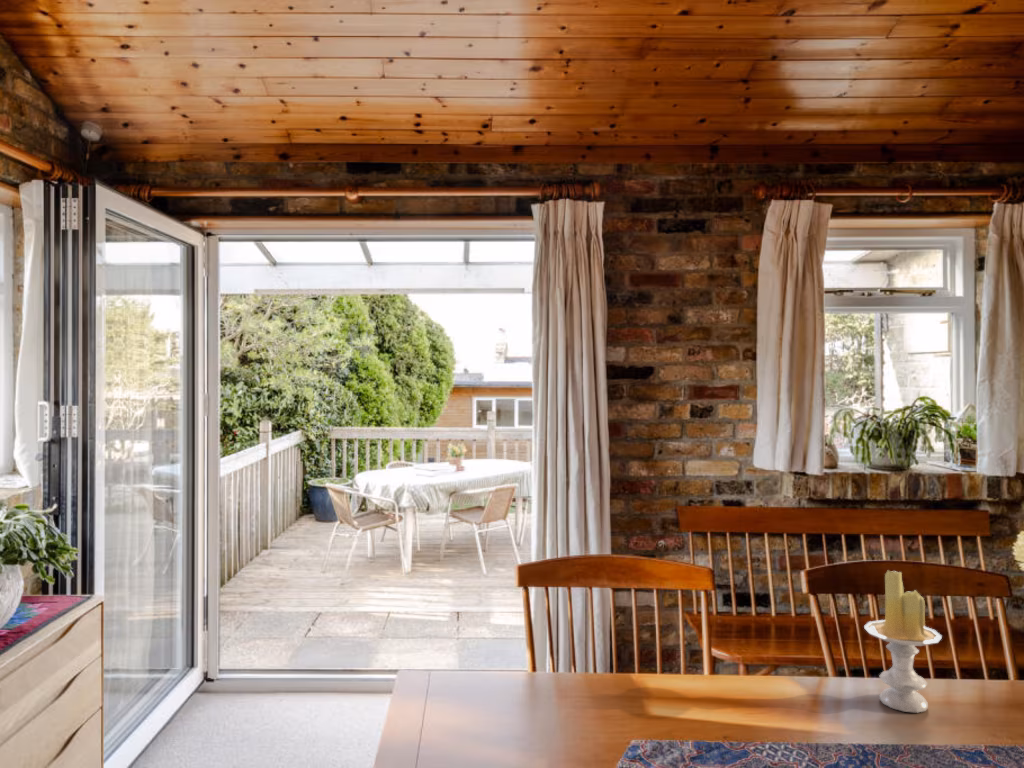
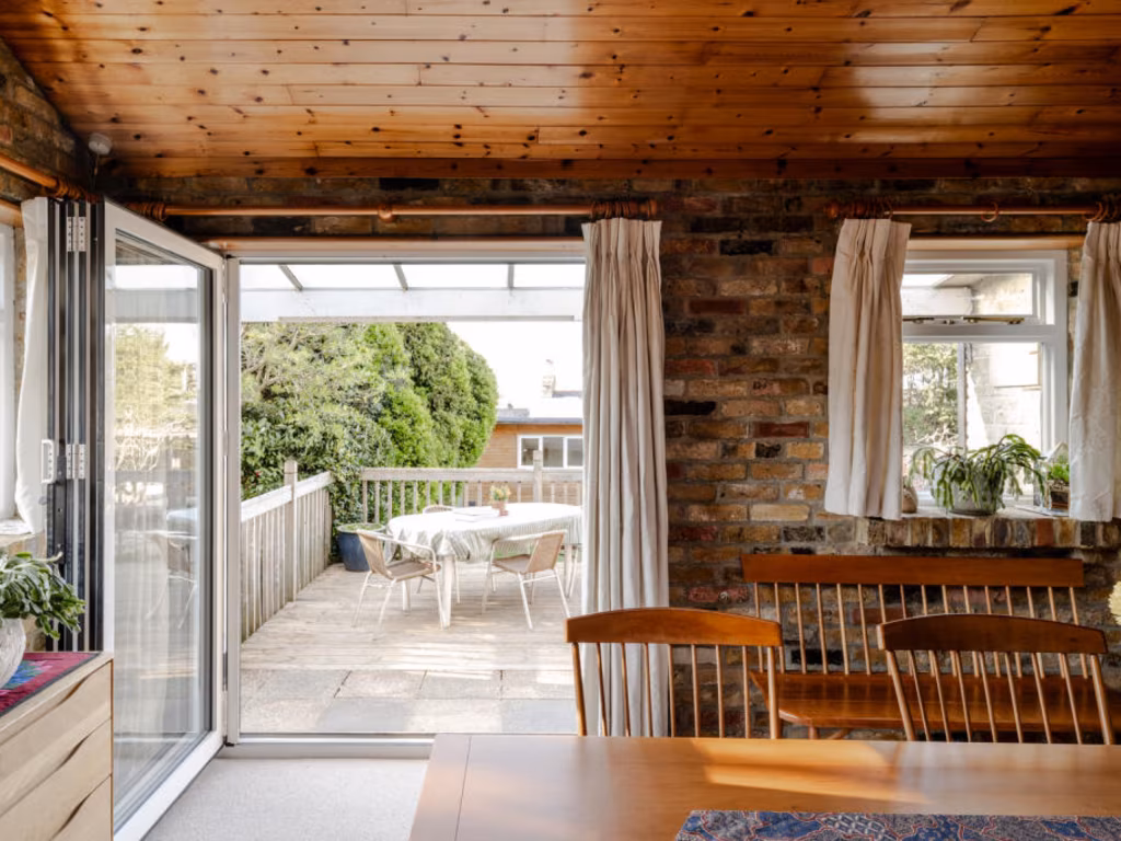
- candle [863,569,943,714]
